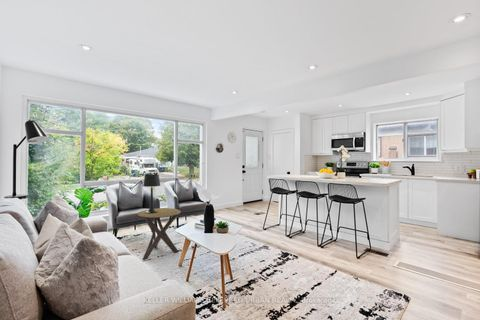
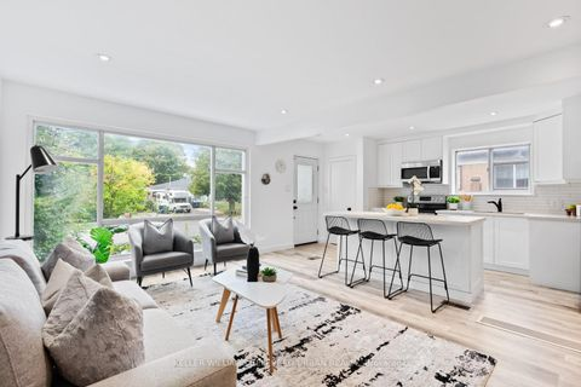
- side table [136,207,182,261]
- table lamp [142,174,161,213]
